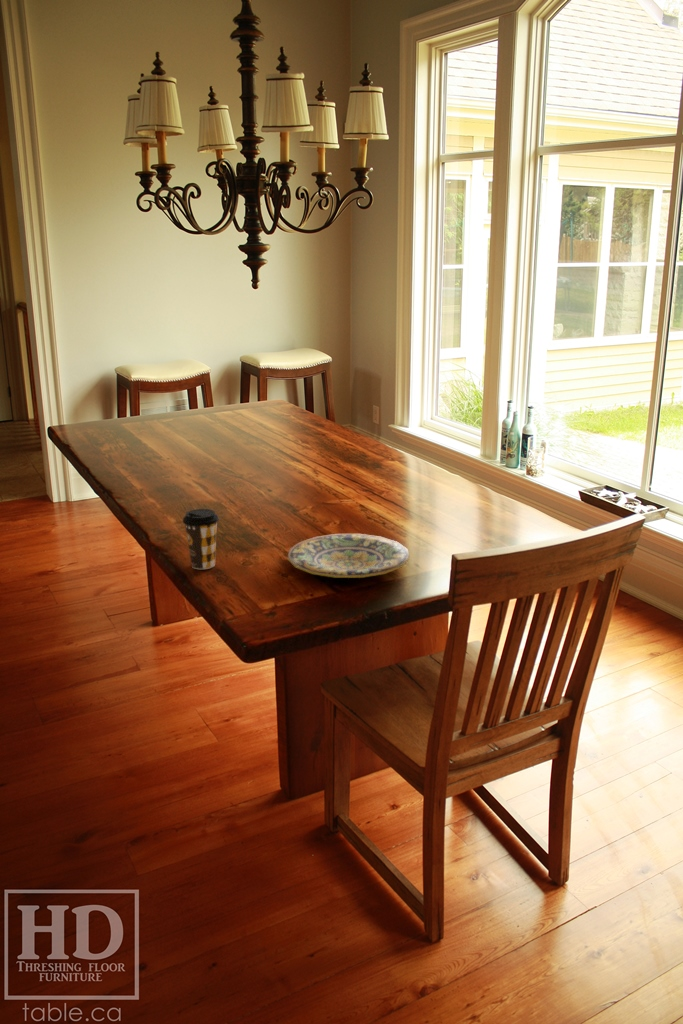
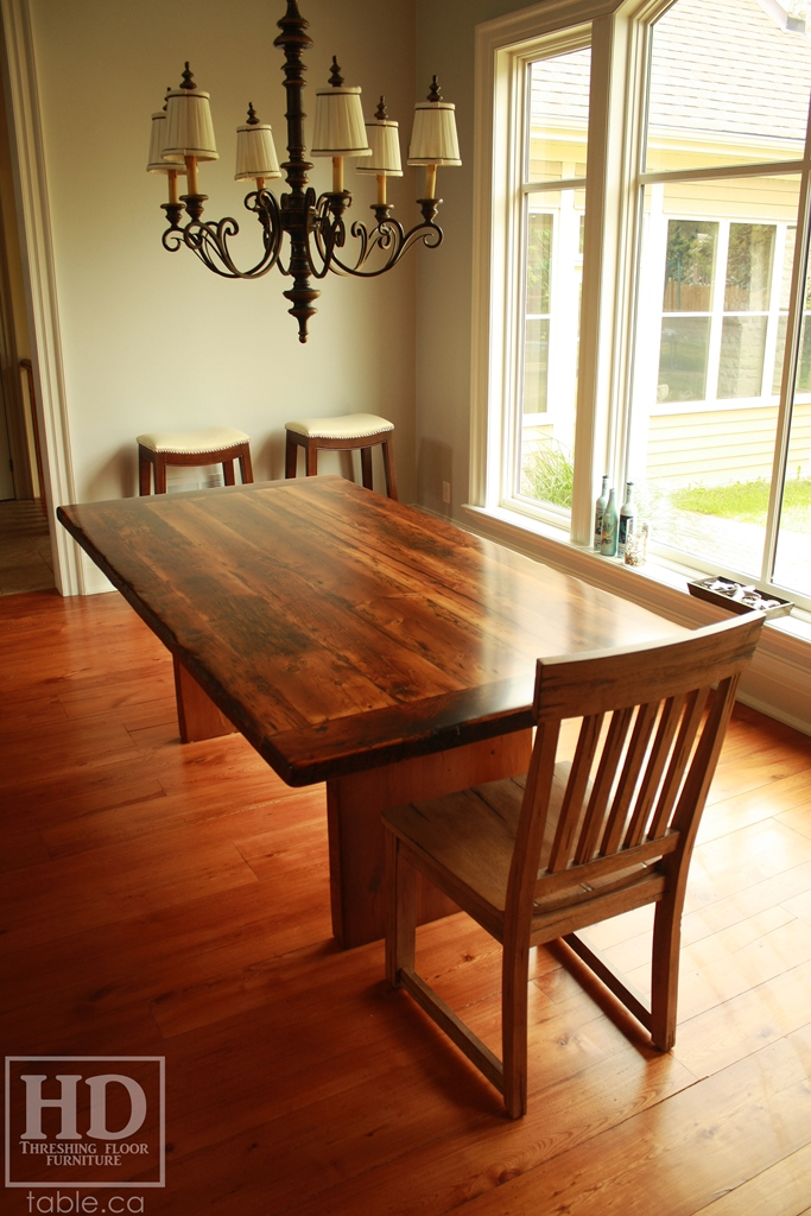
- coffee cup [182,508,220,570]
- plate [287,533,411,579]
